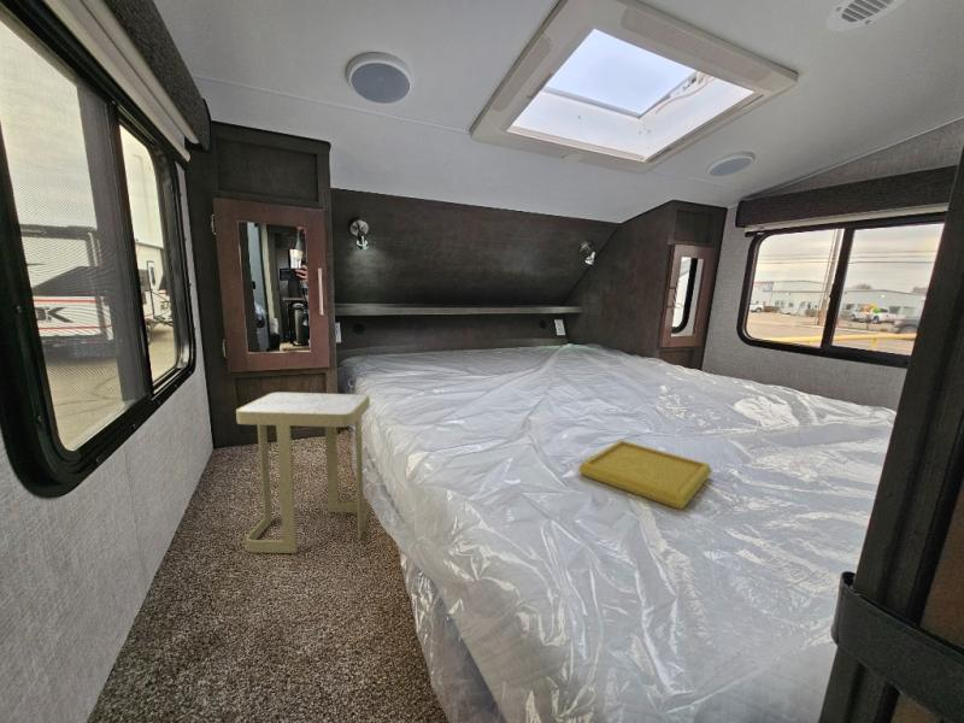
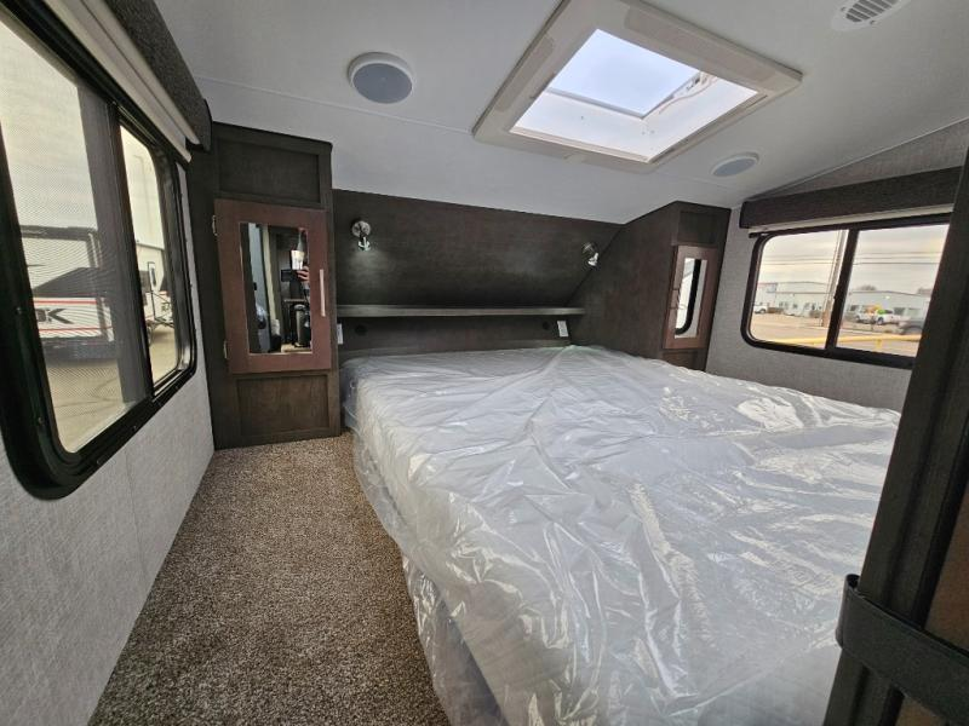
- side table [235,390,372,554]
- serving tray [577,440,713,511]
